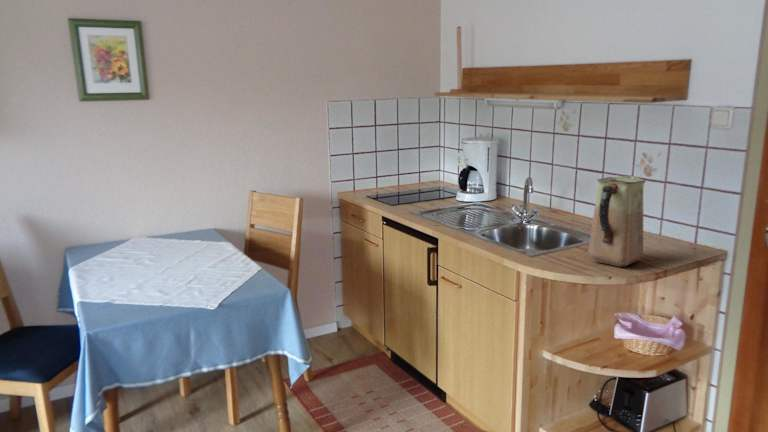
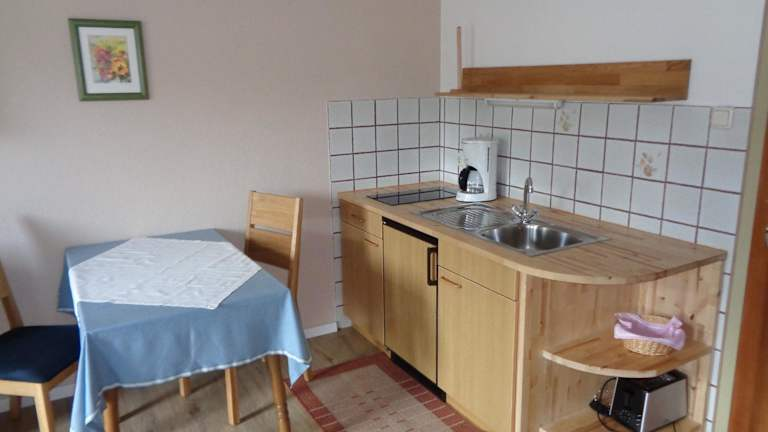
- vase [587,175,646,267]
